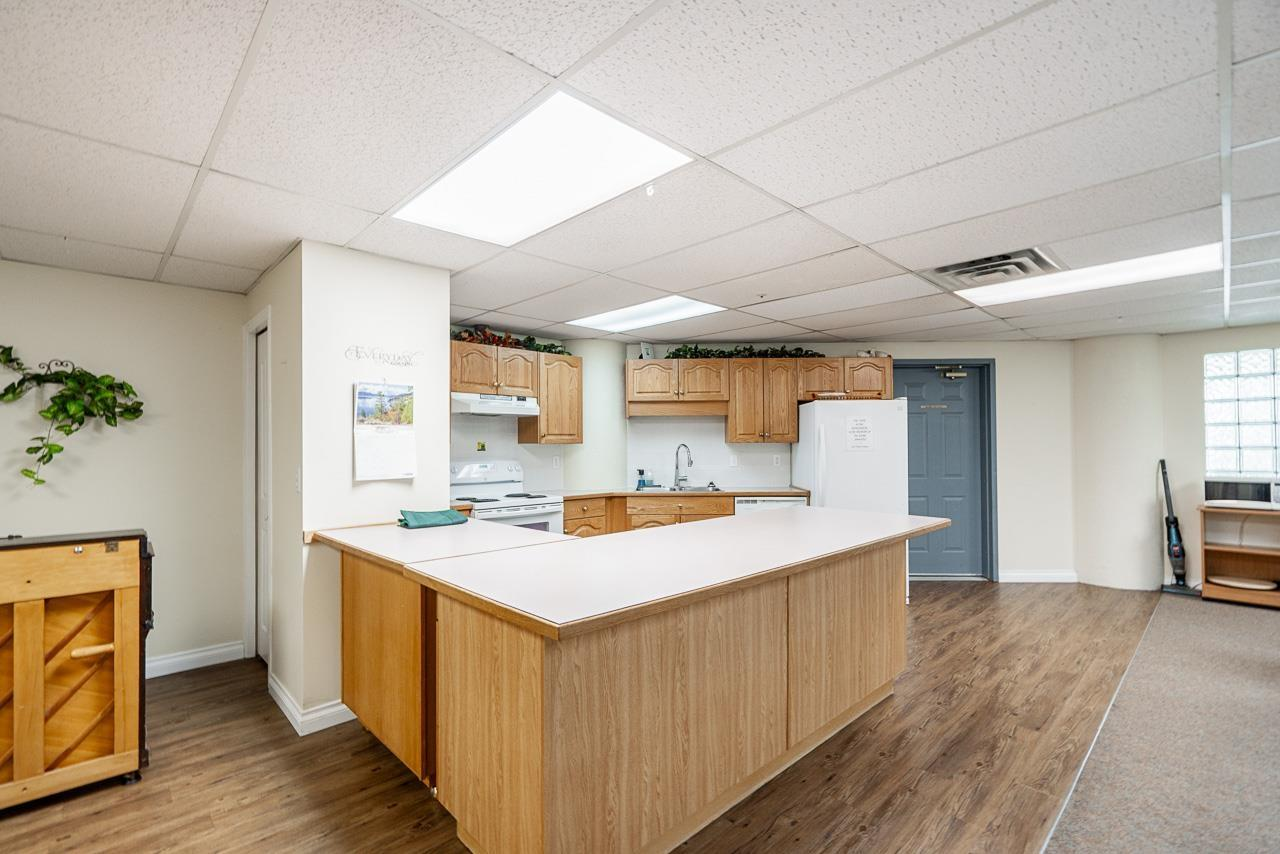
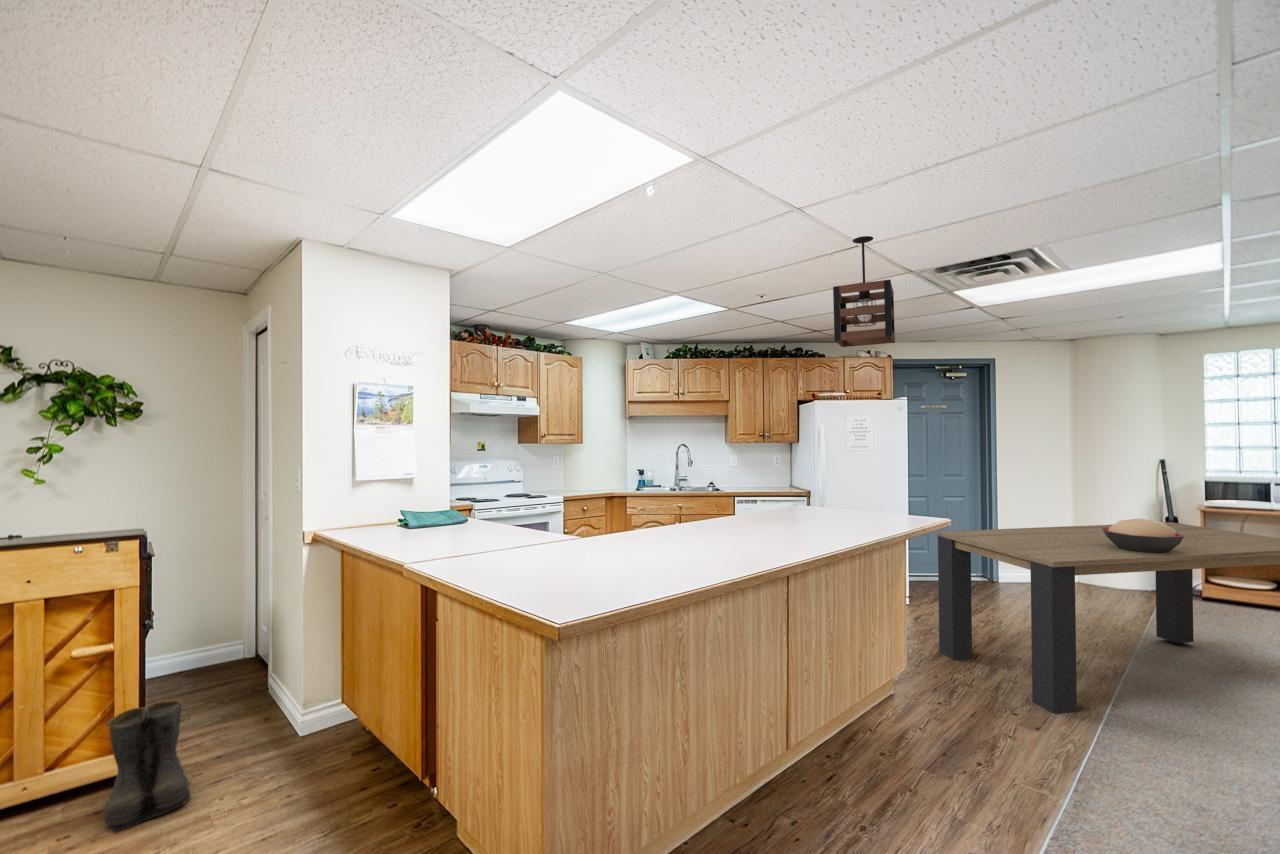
+ pendant light [832,235,896,348]
+ dining table [936,521,1280,715]
+ decorative bowl [1102,518,1184,553]
+ boots [104,699,192,833]
